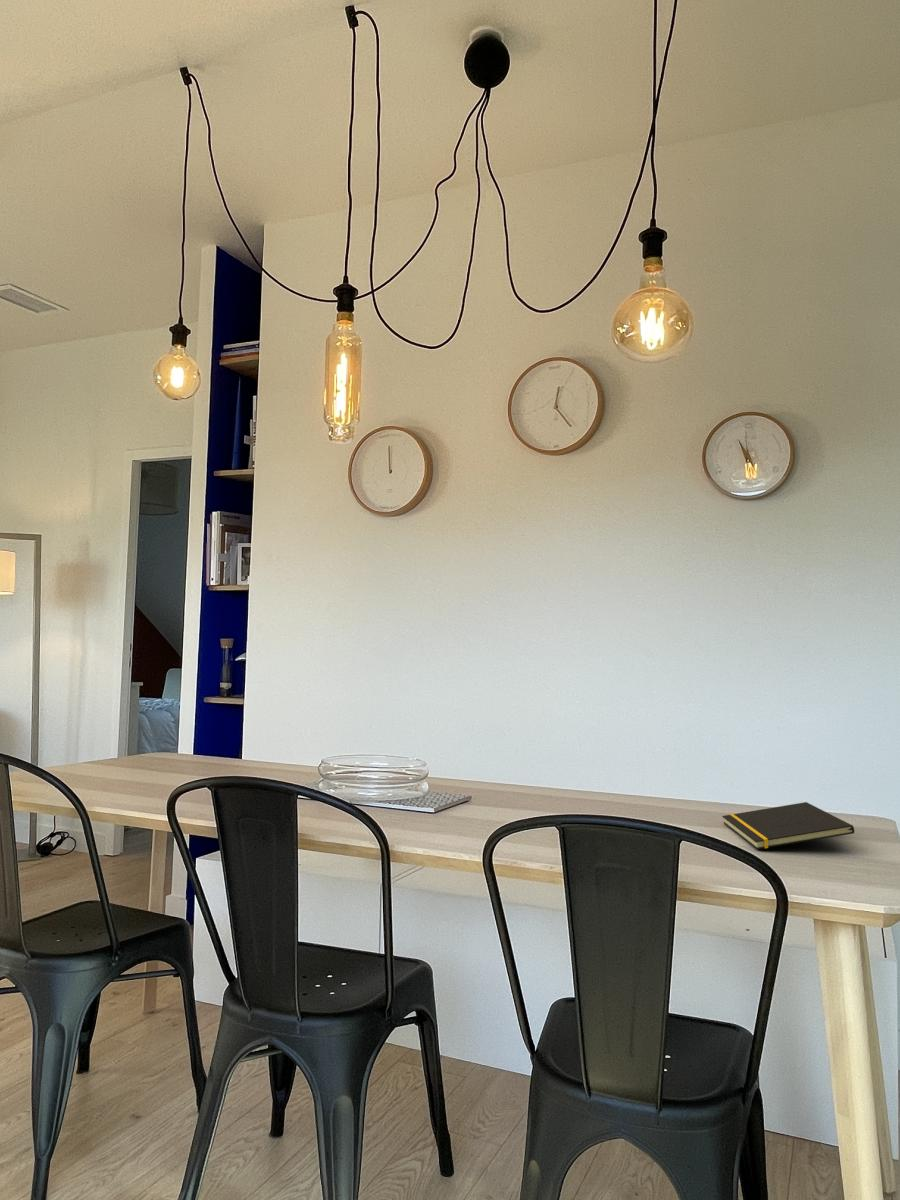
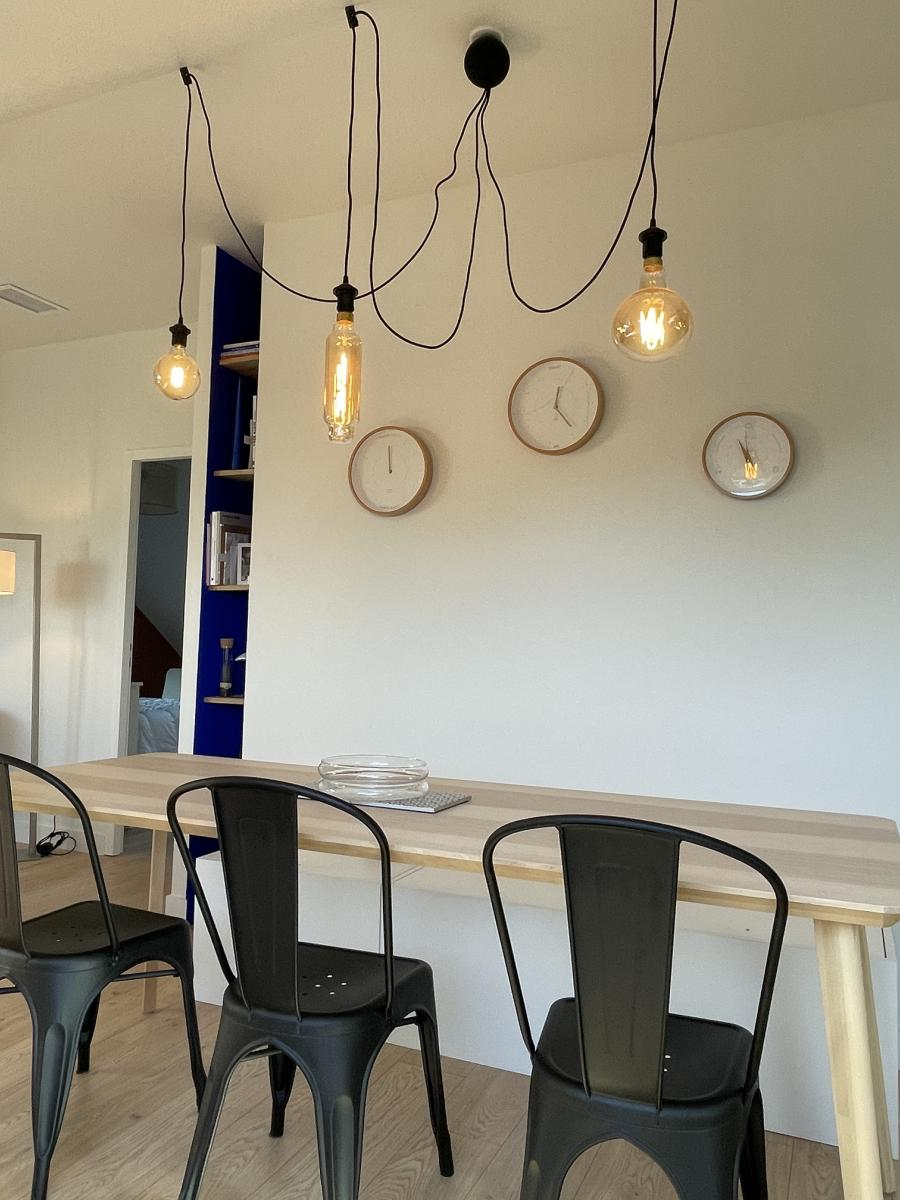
- notepad [721,801,855,850]
